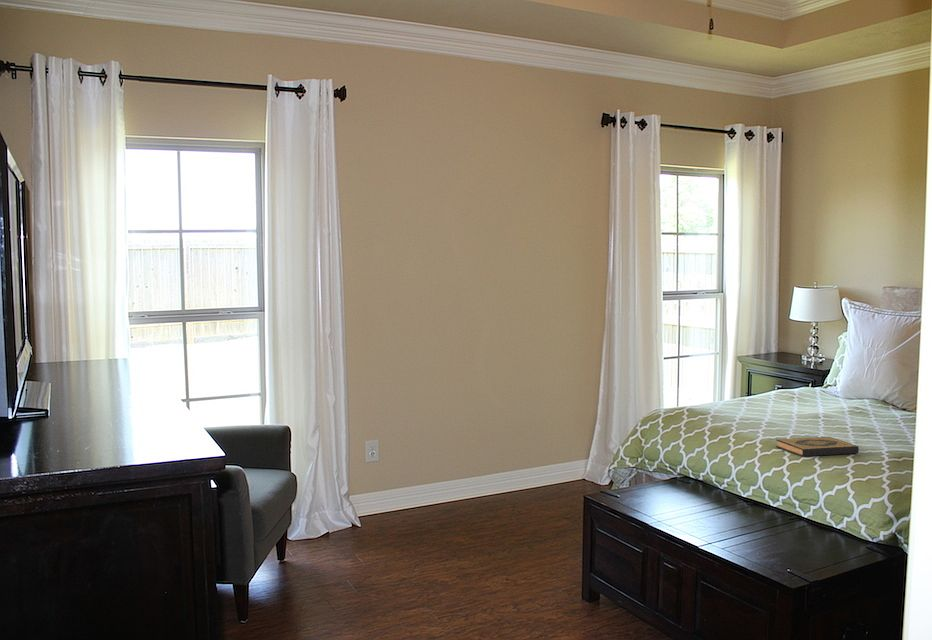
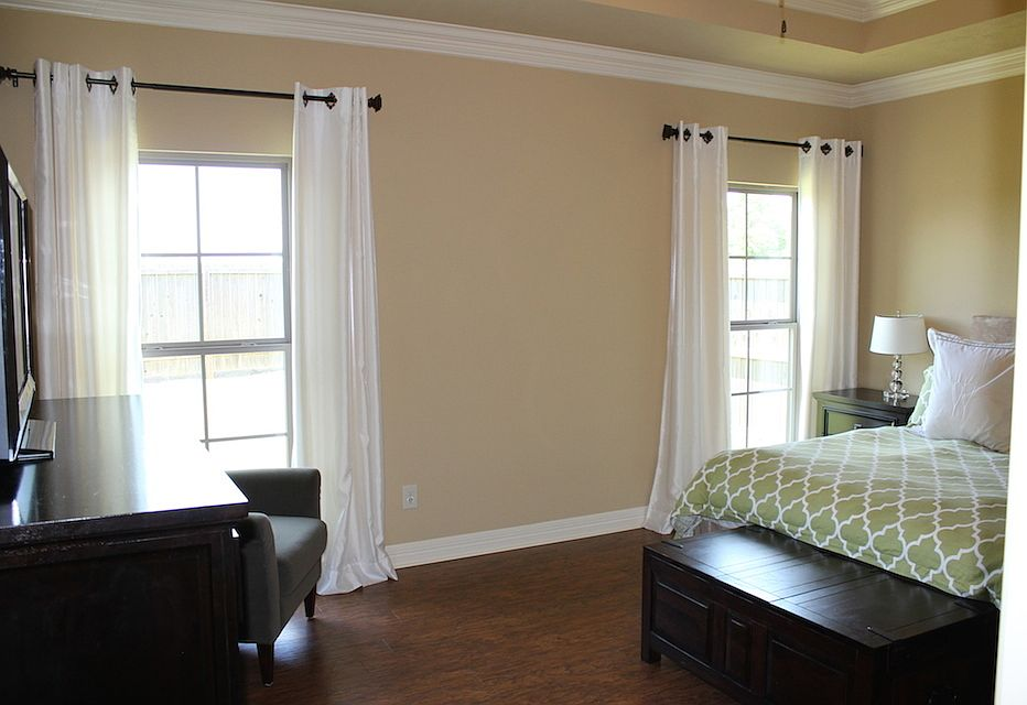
- hardback book [775,436,860,457]
